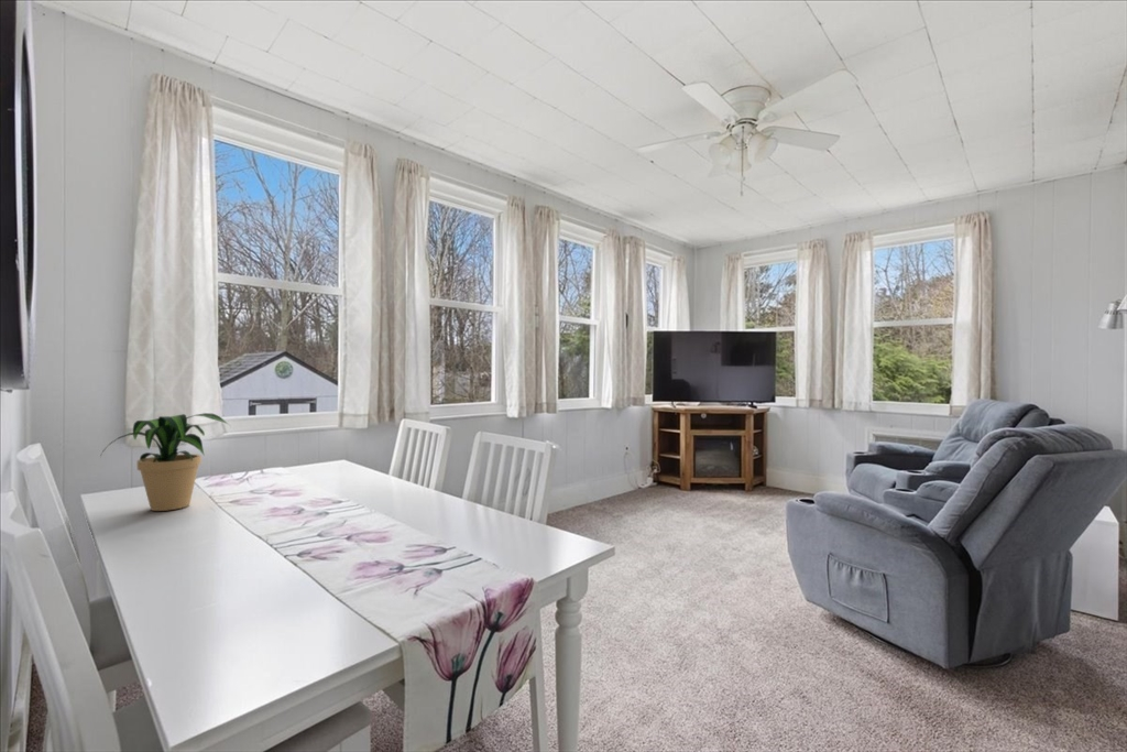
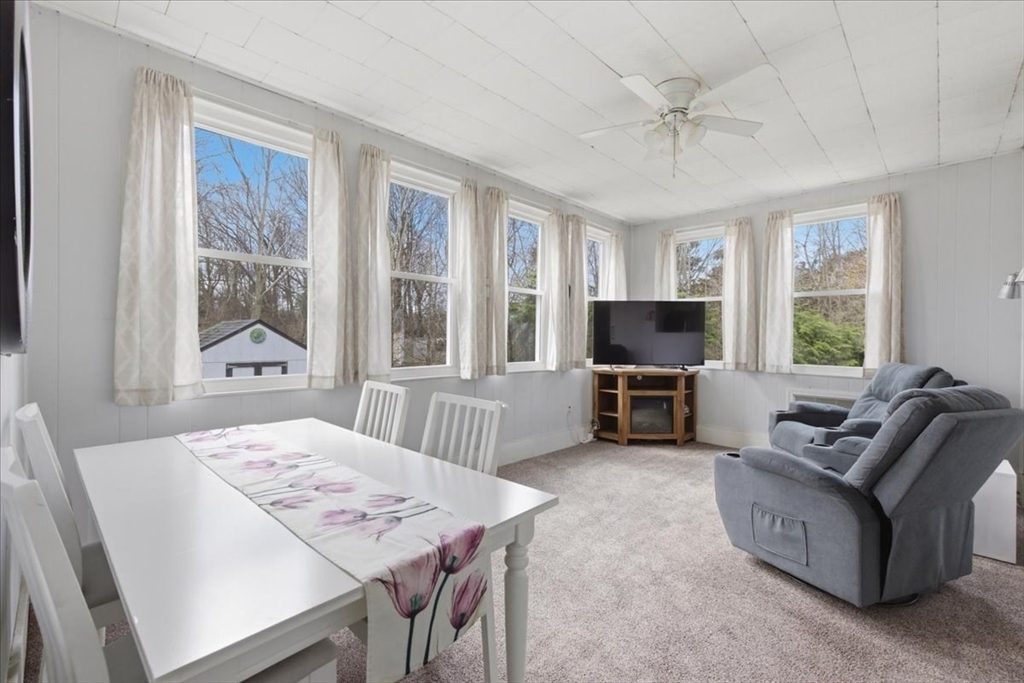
- potted plant [99,412,230,512]
